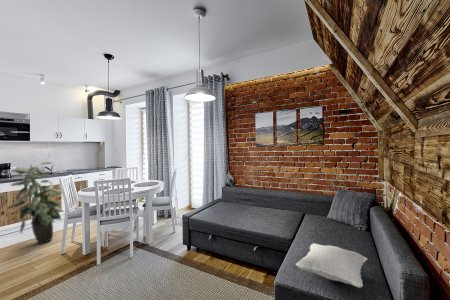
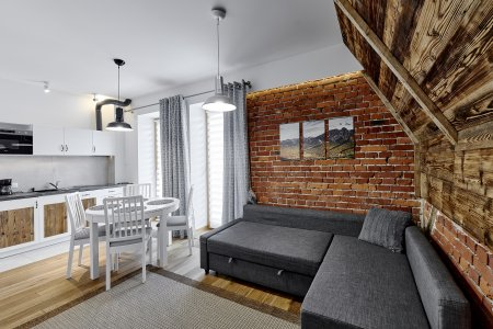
- indoor plant [6,161,65,245]
- cushion [295,242,369,289]
